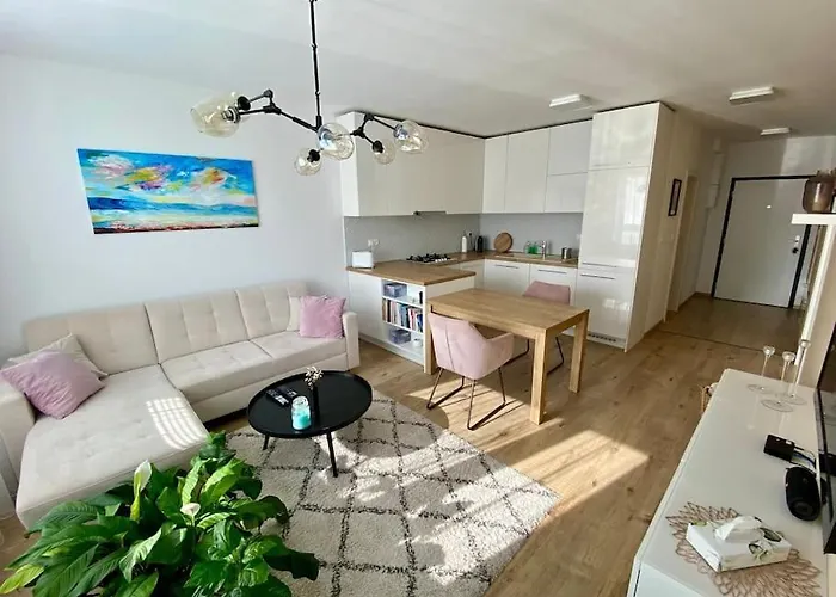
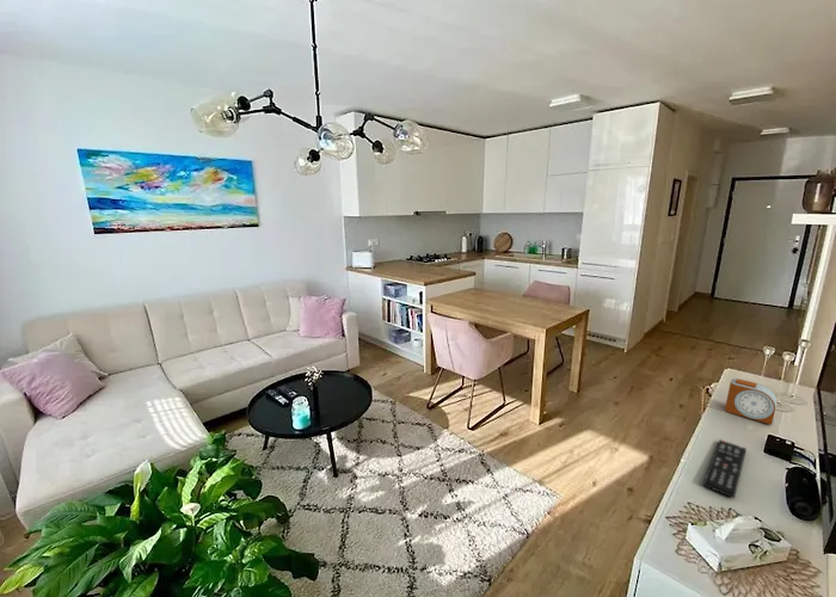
+ alarm clock [724,377,777,426]
+ remote control [702,438,748,499]
